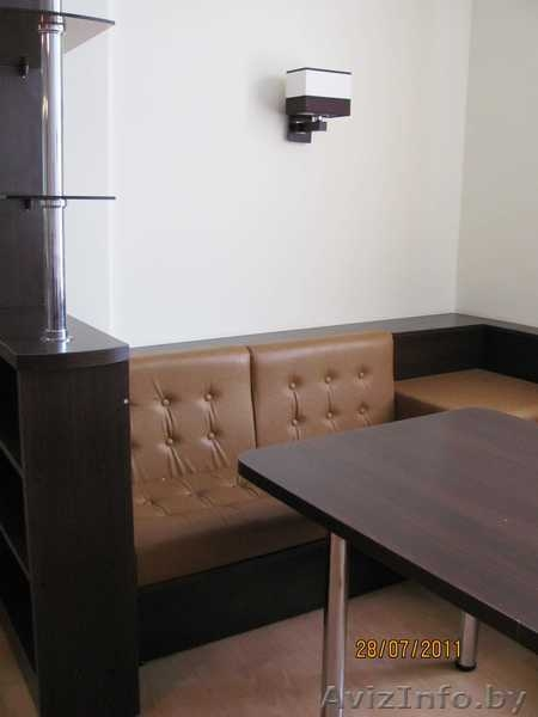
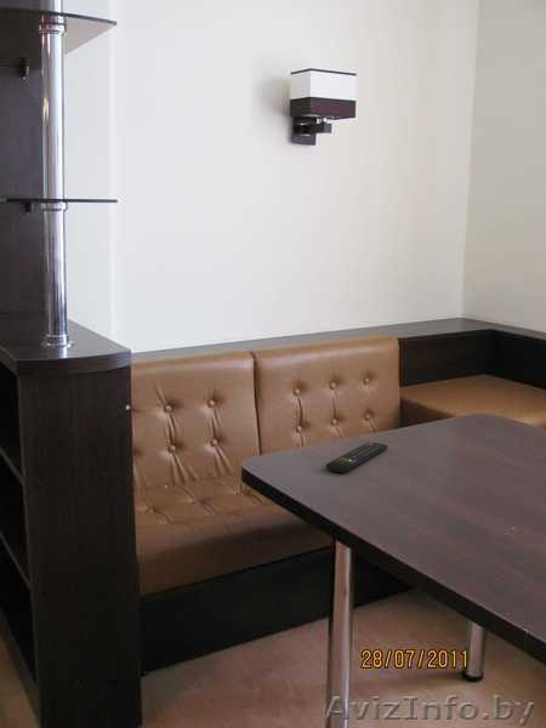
+ remote control [325,442,388,473]
